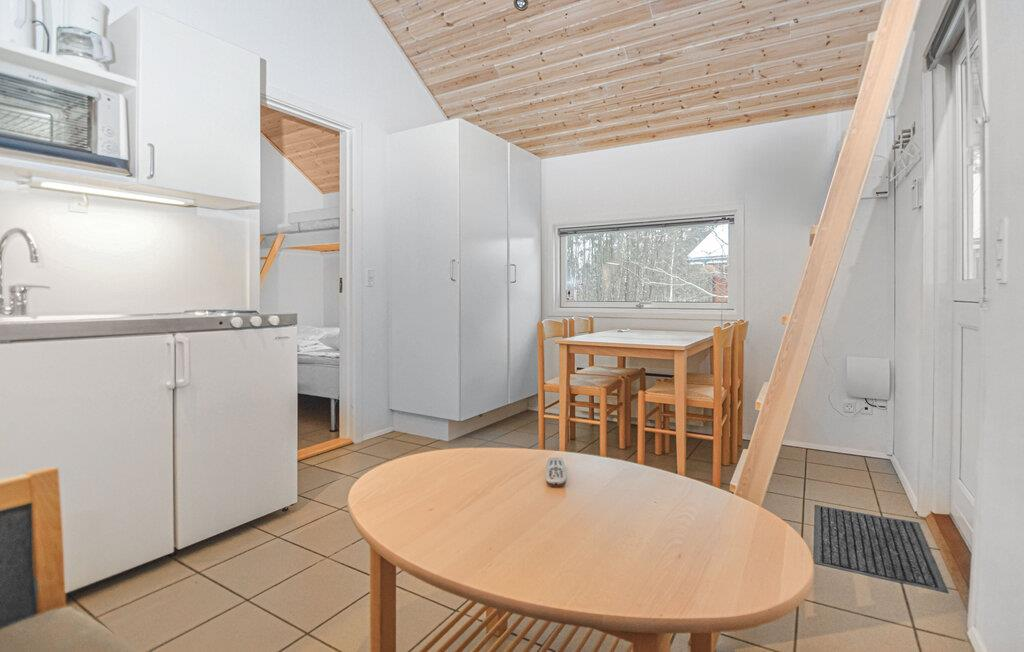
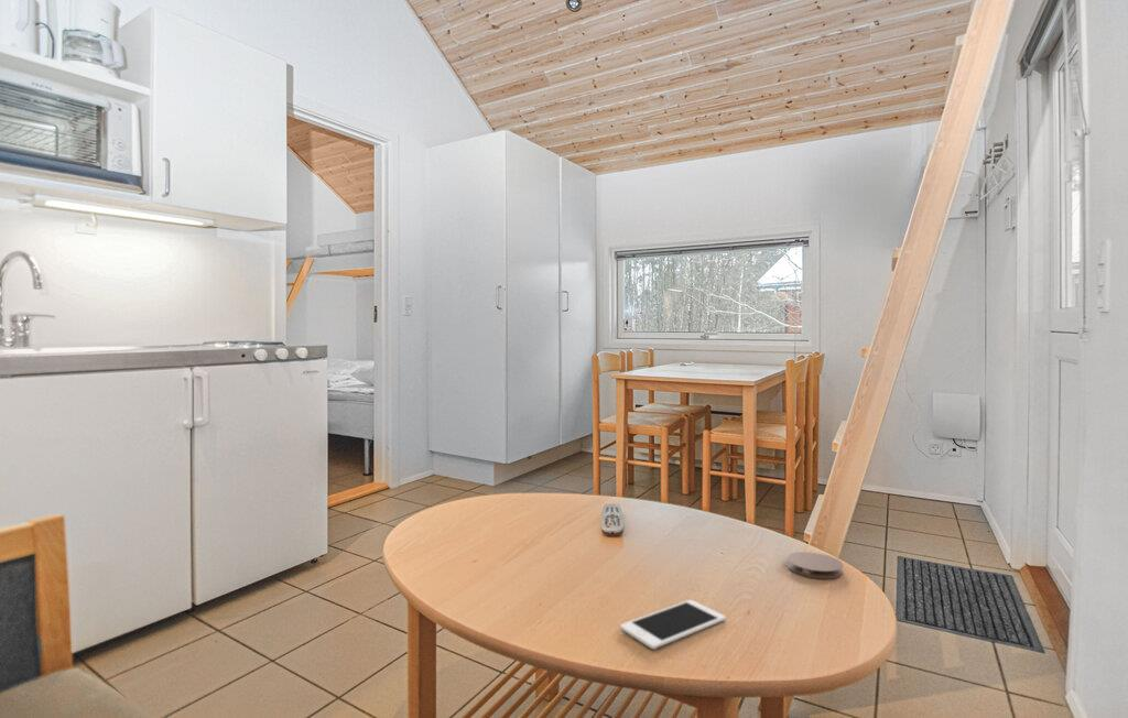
+ cell phone [619,599,726,650]
+ coaster [787,551,844,579]
